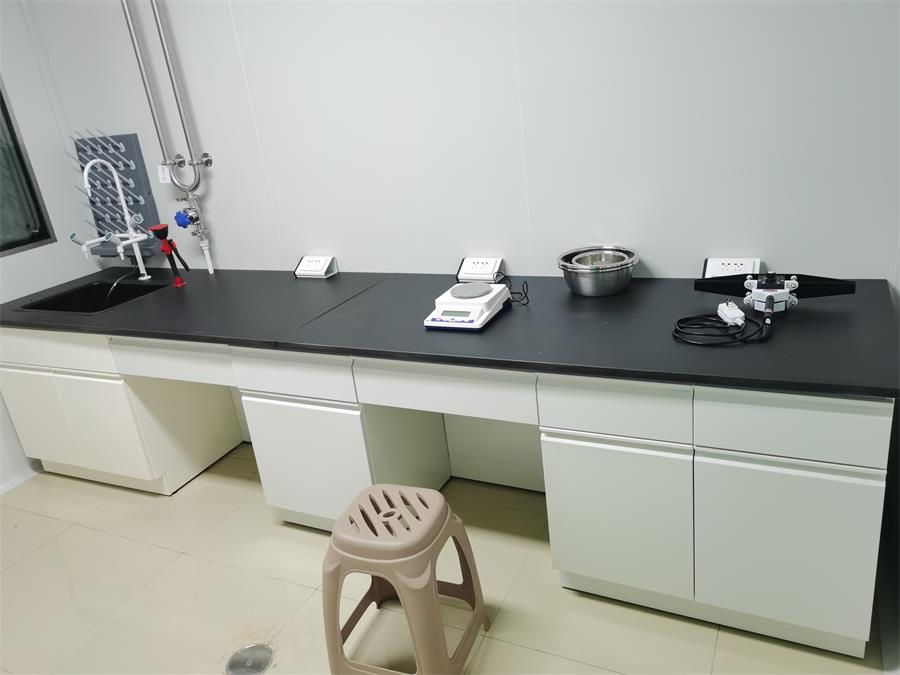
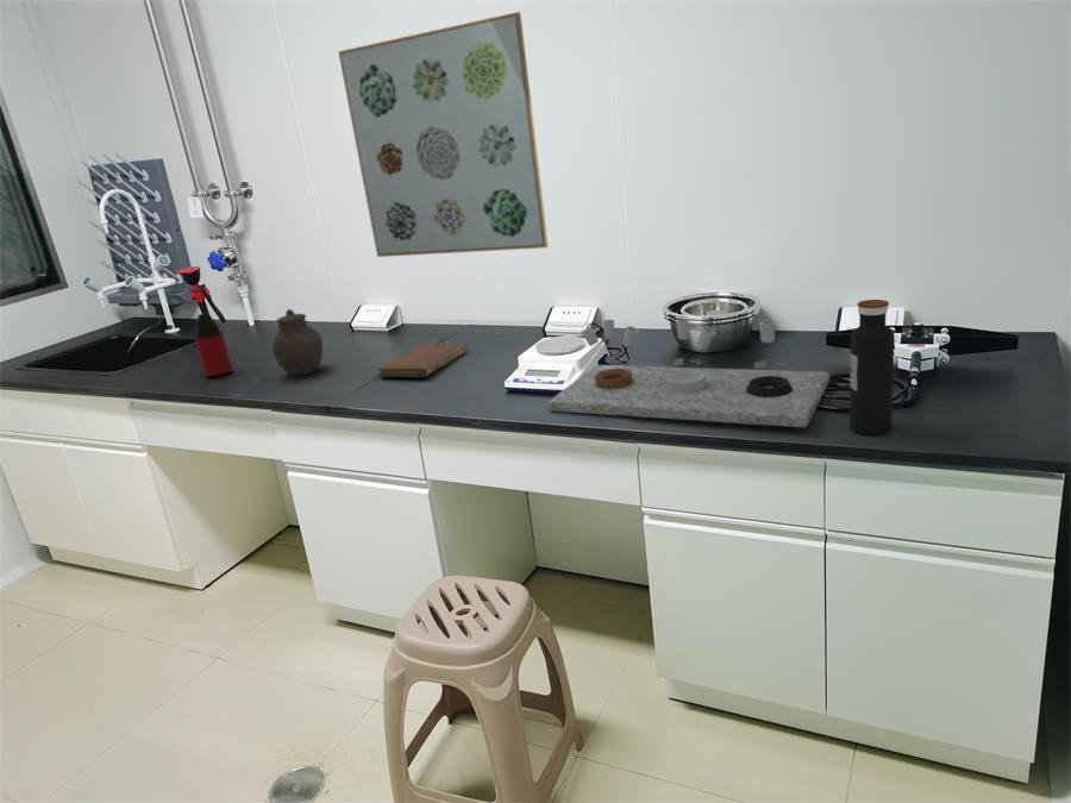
+ water bottle [848,299,895,435]
+ notebook [376,343,469,378]
+ bottle [188,287,233,377]
+ laboratory equipment [547,318,831,428]
+ jar [271,308,324,377]
+ wall art [337,11,550,258]
